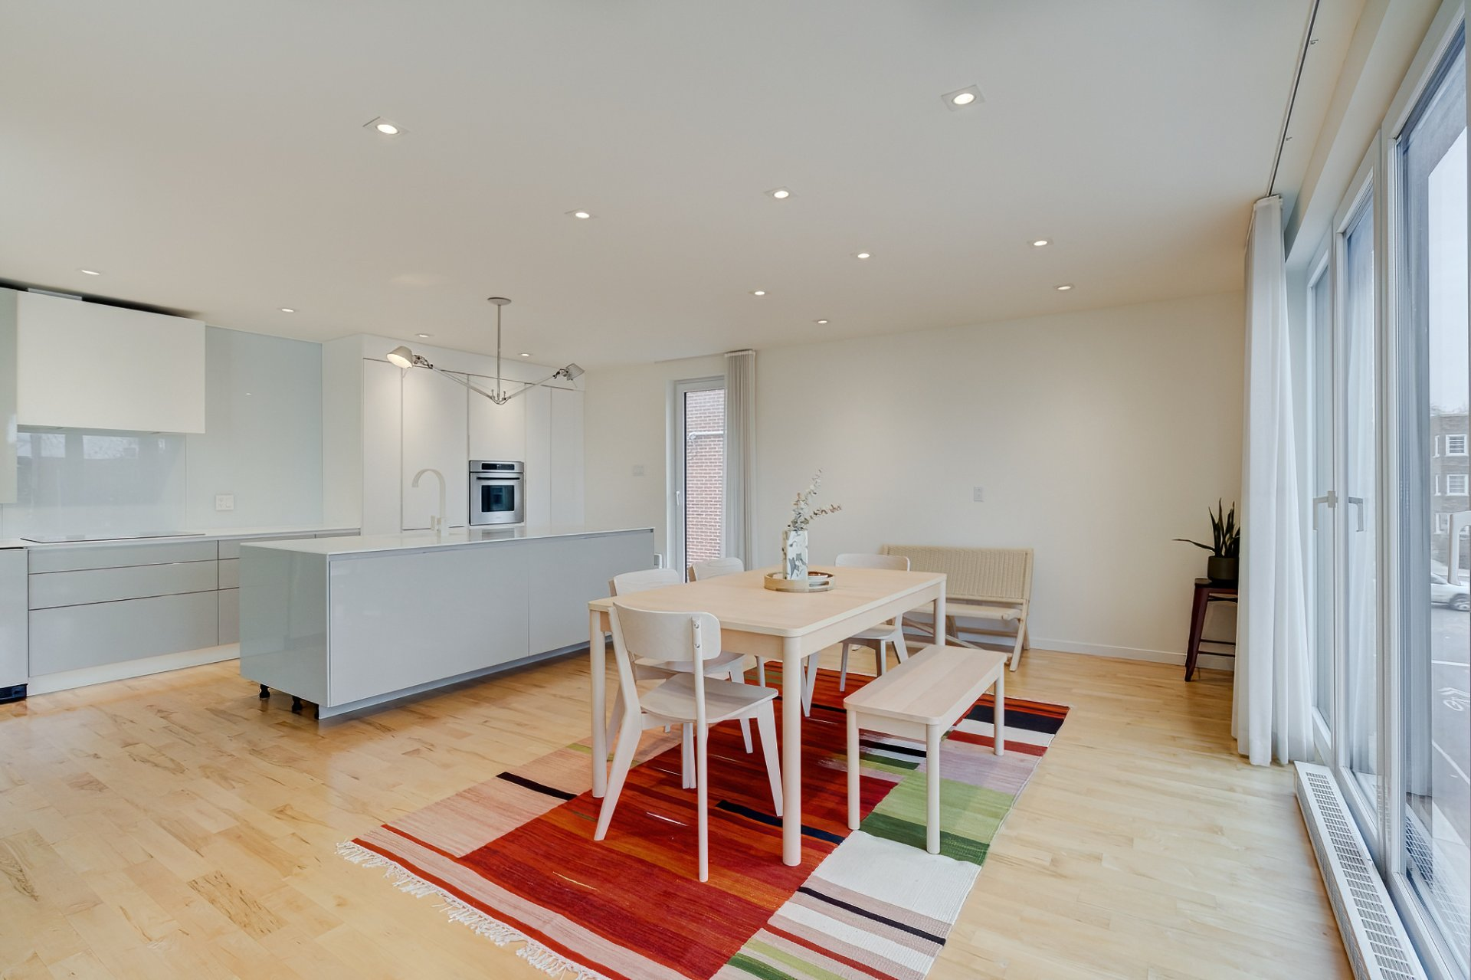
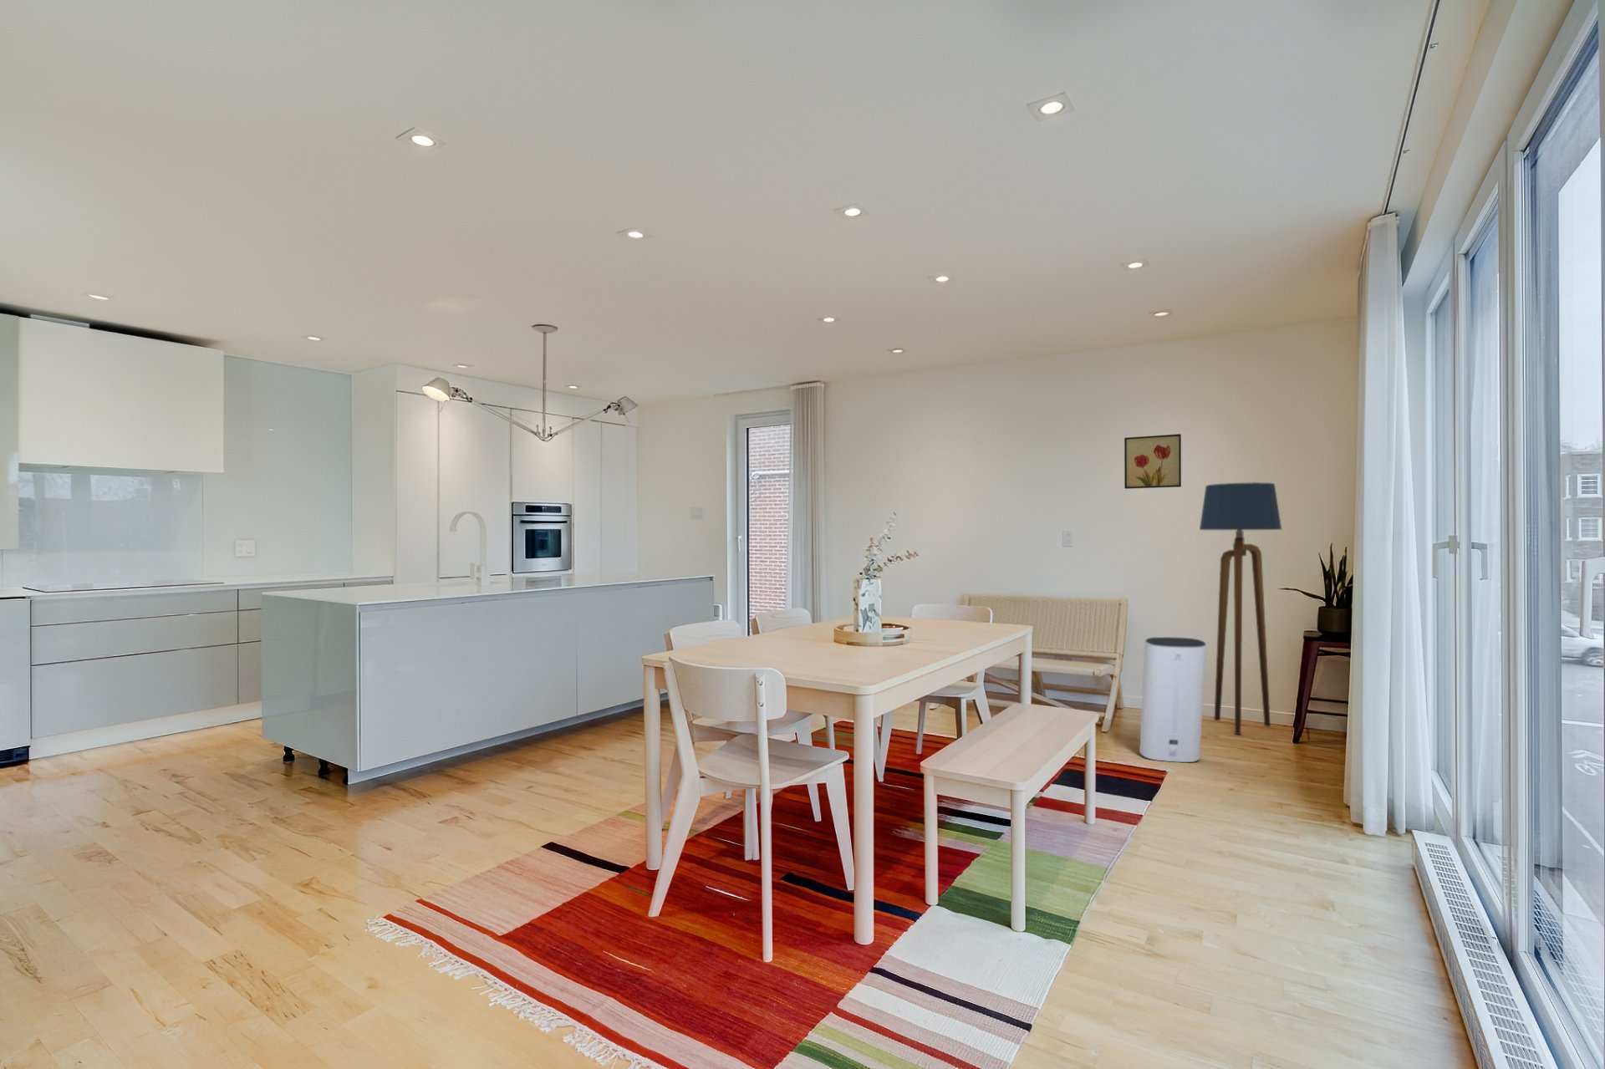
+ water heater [1140,636,1208,764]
+ wall art [1124,433,1183,490]
+ floor lamp [1199,482,1283,735]
